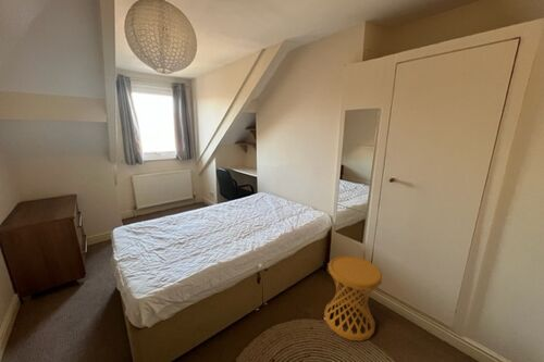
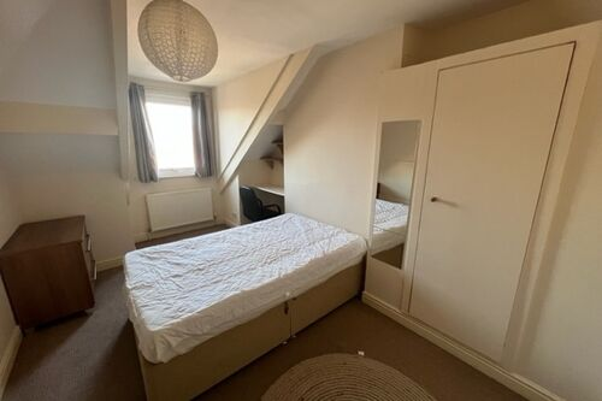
- side table [323,254,383,342]
